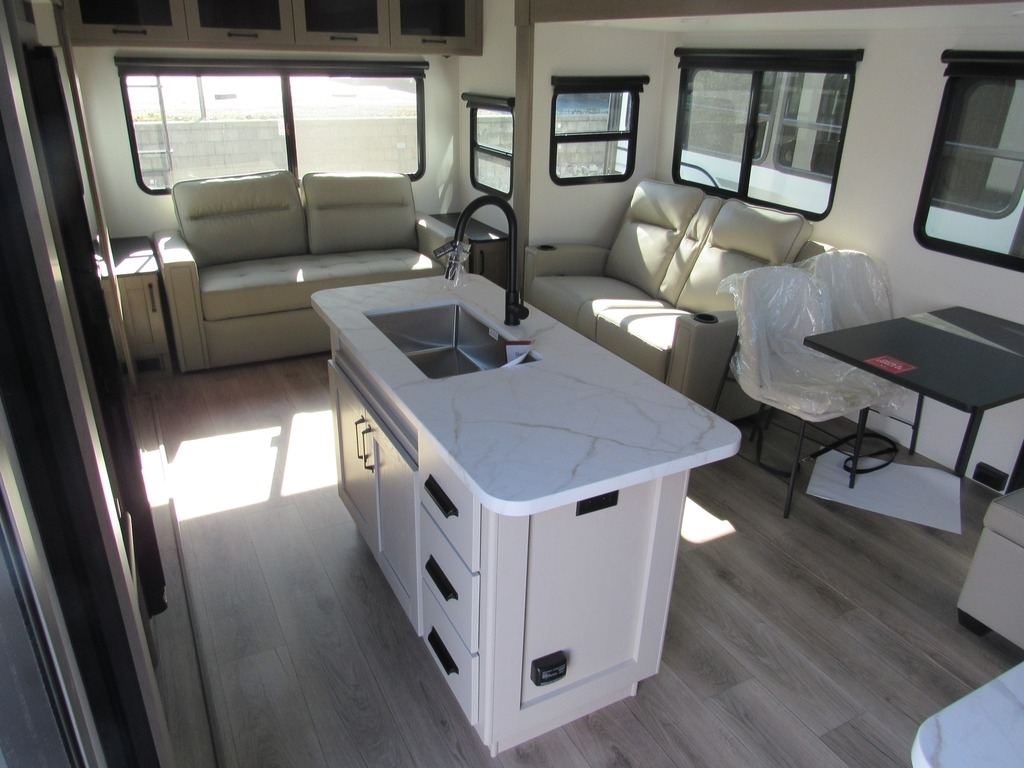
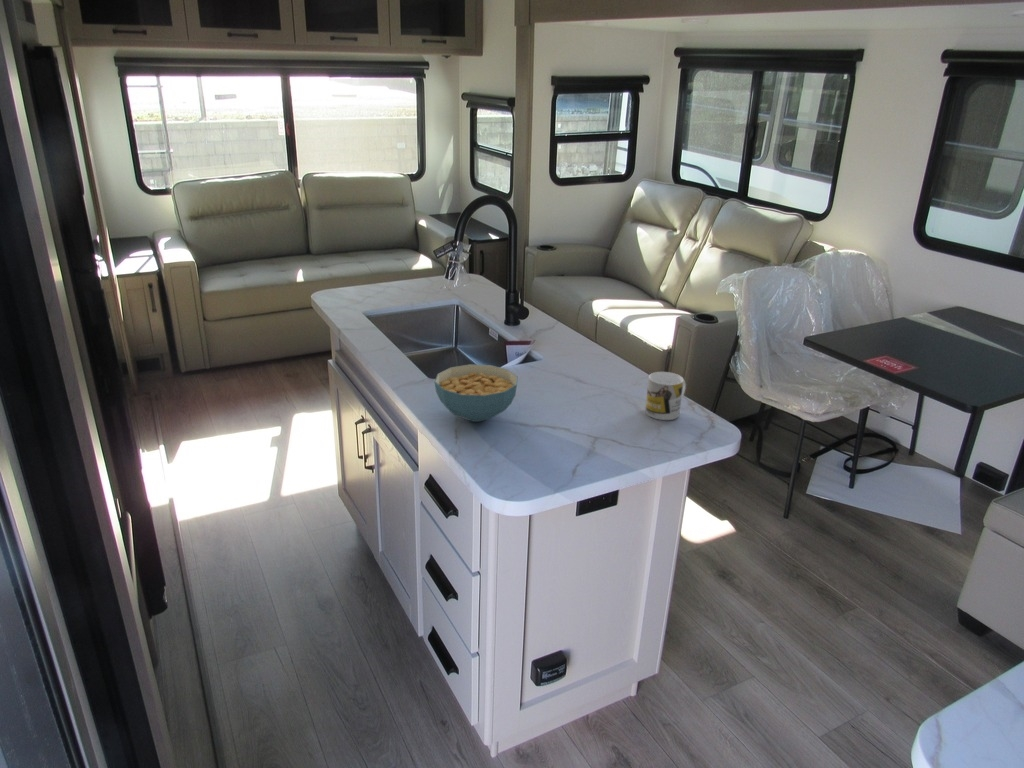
+ mug [644,371,687,421]
+ cereal bowl [434,363,519,423]
